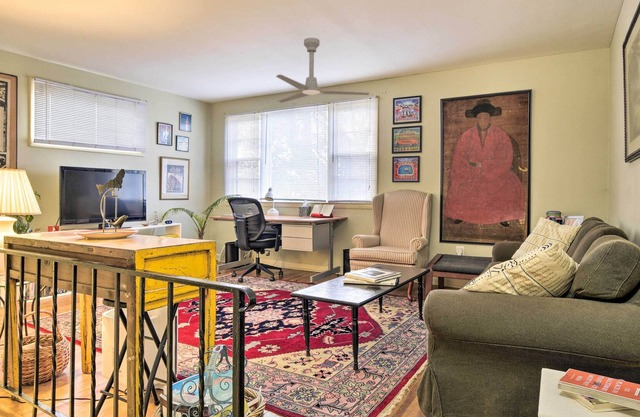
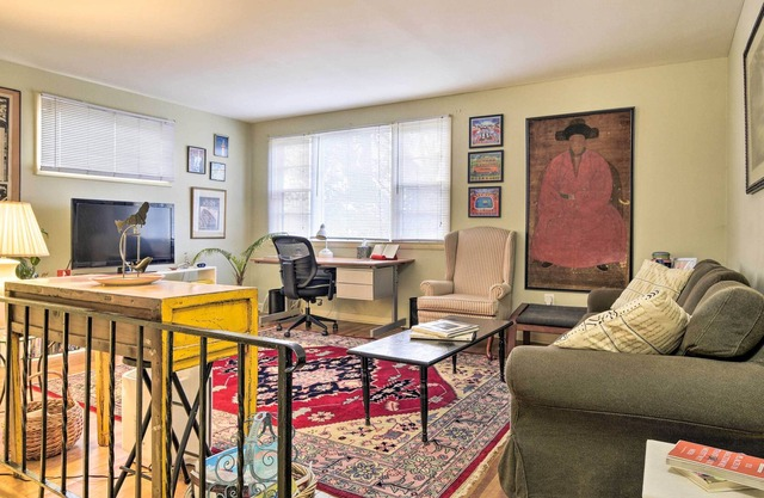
- ceiling fan [275,37,370,104]
